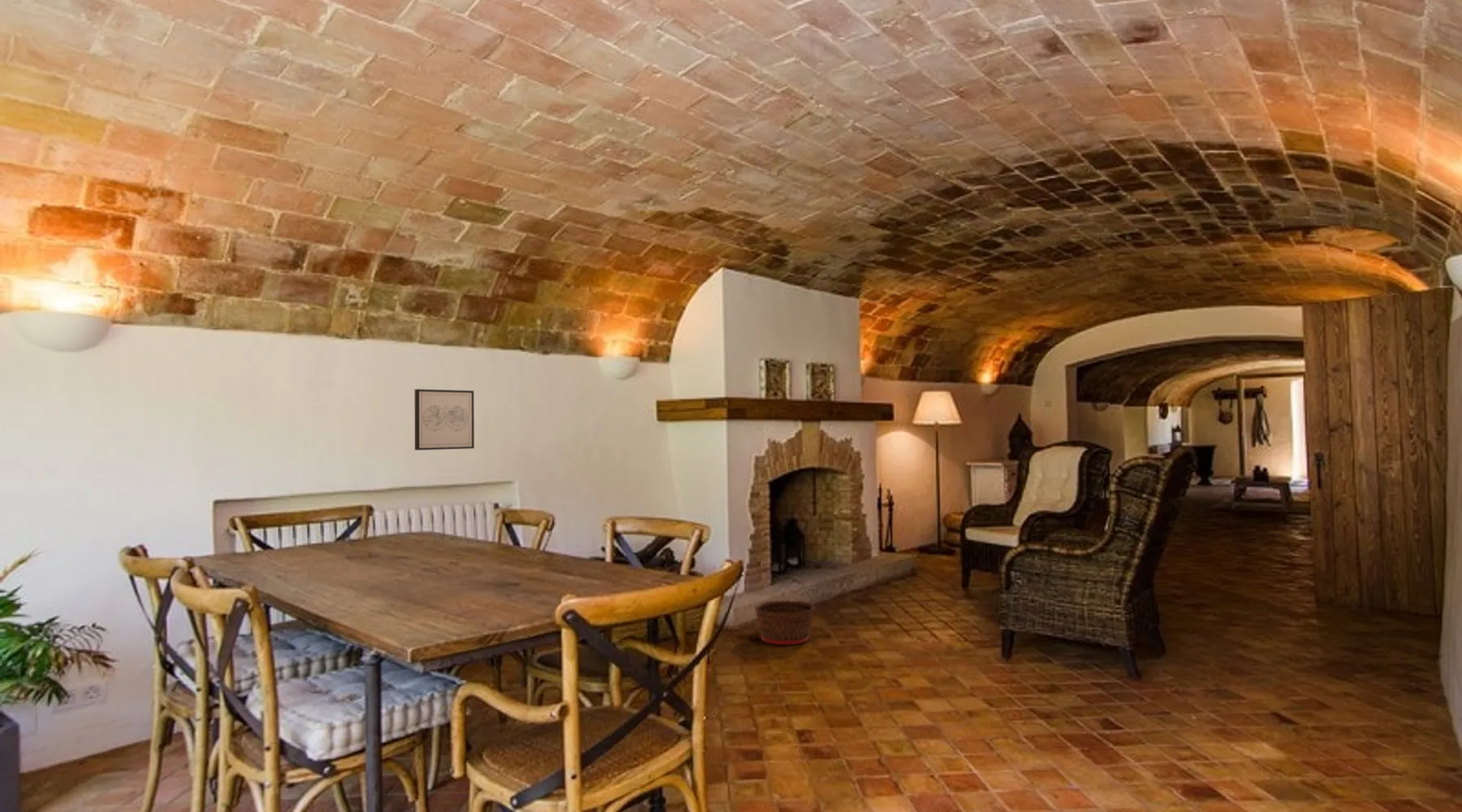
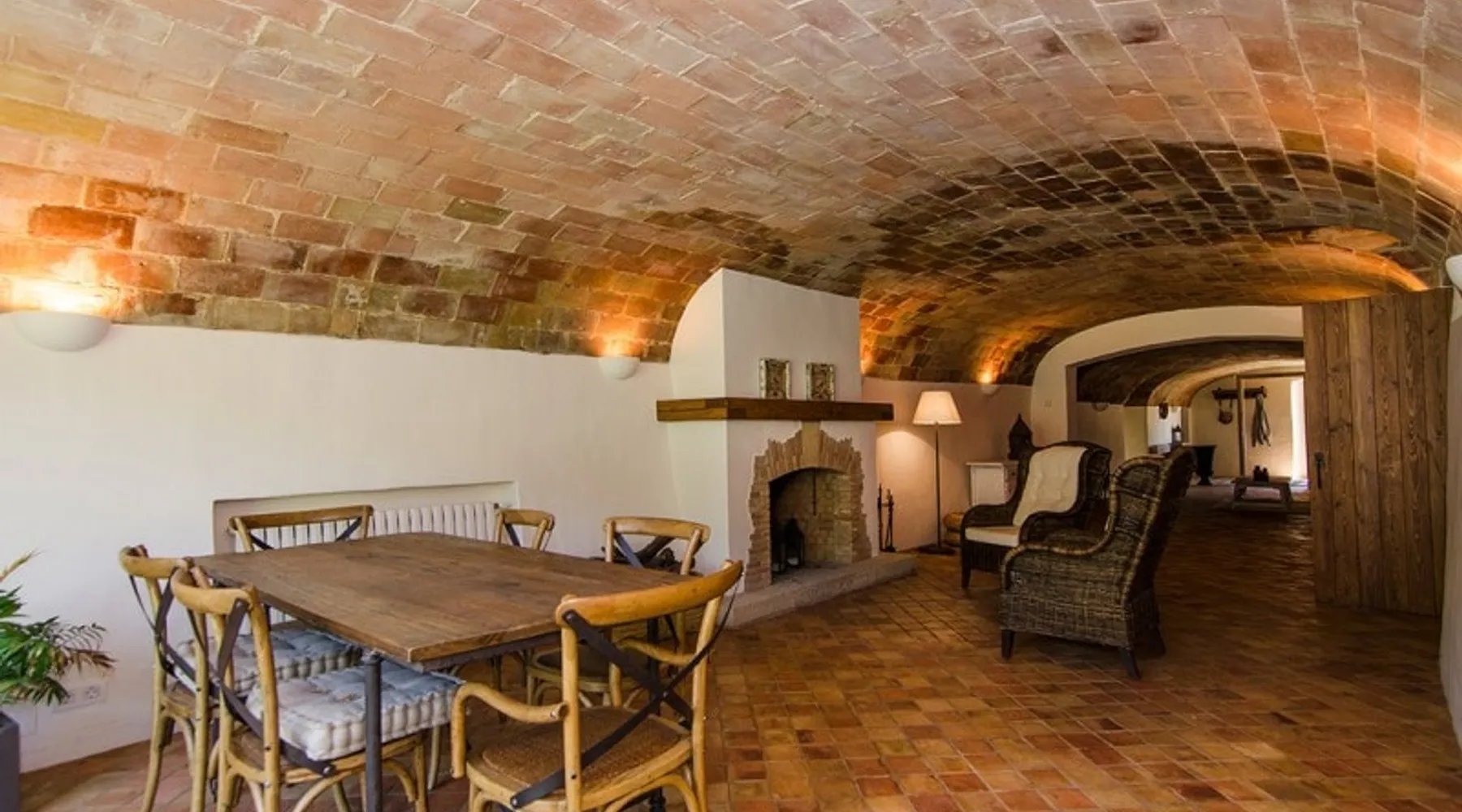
- wall art [414,388,475,451]
- basket [754,599,815,646]
